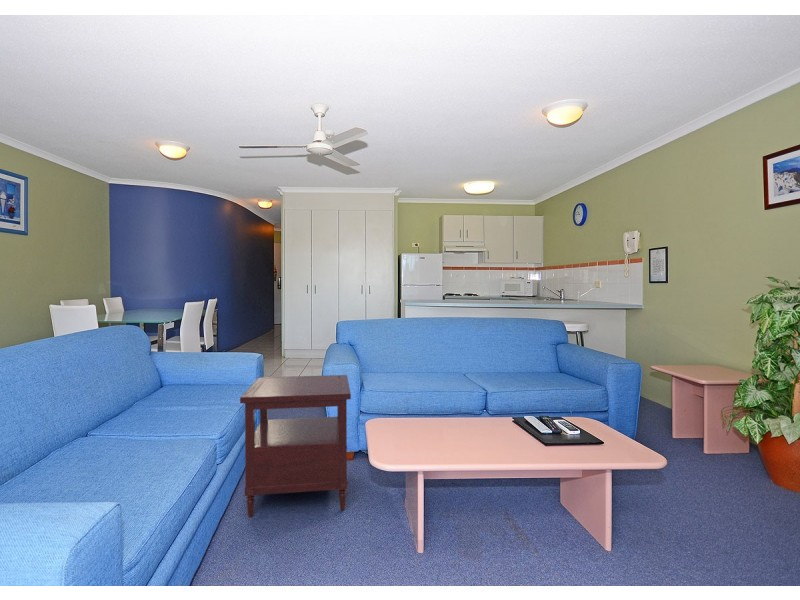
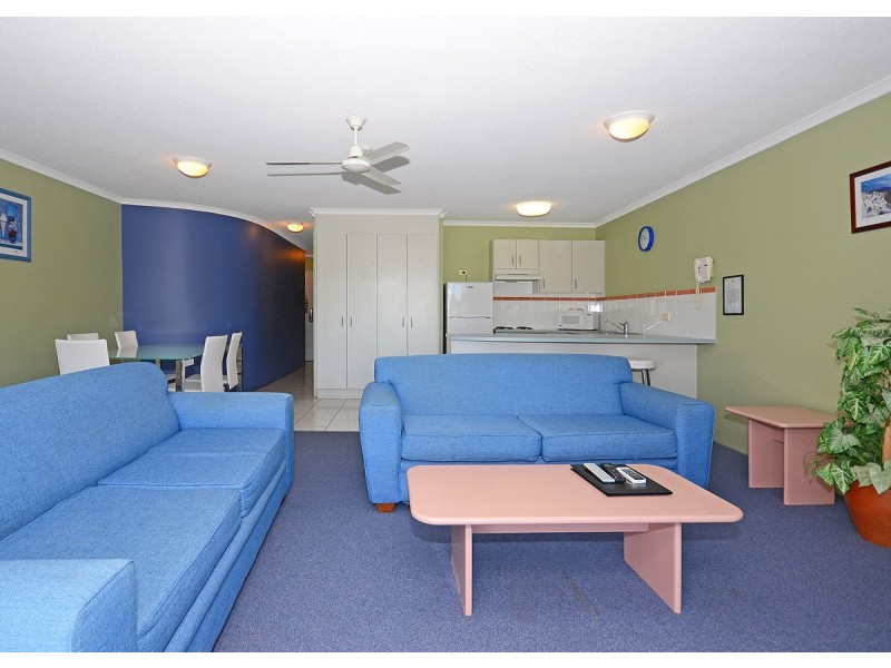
- side table [239,374,352,518]
